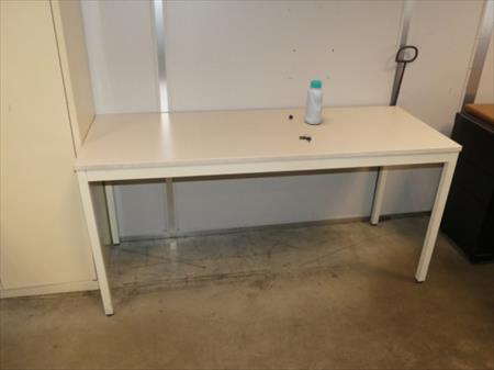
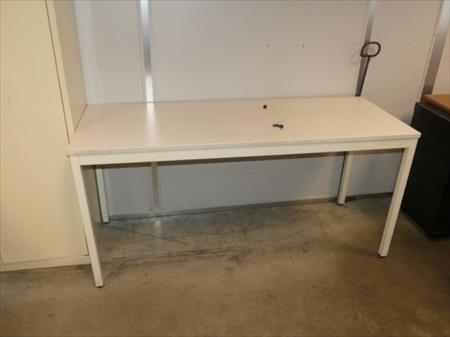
- bottle [303,79,324,125]
